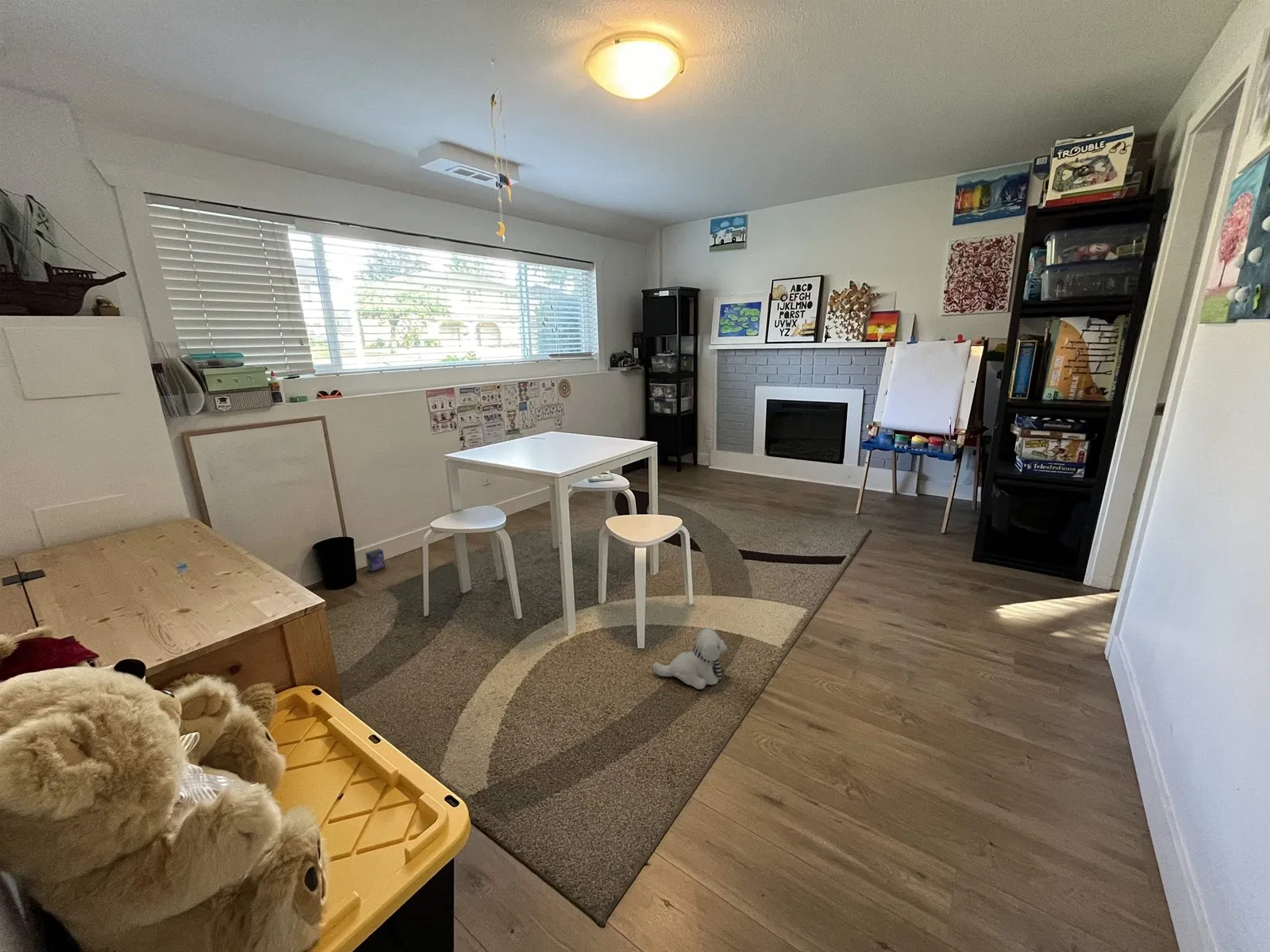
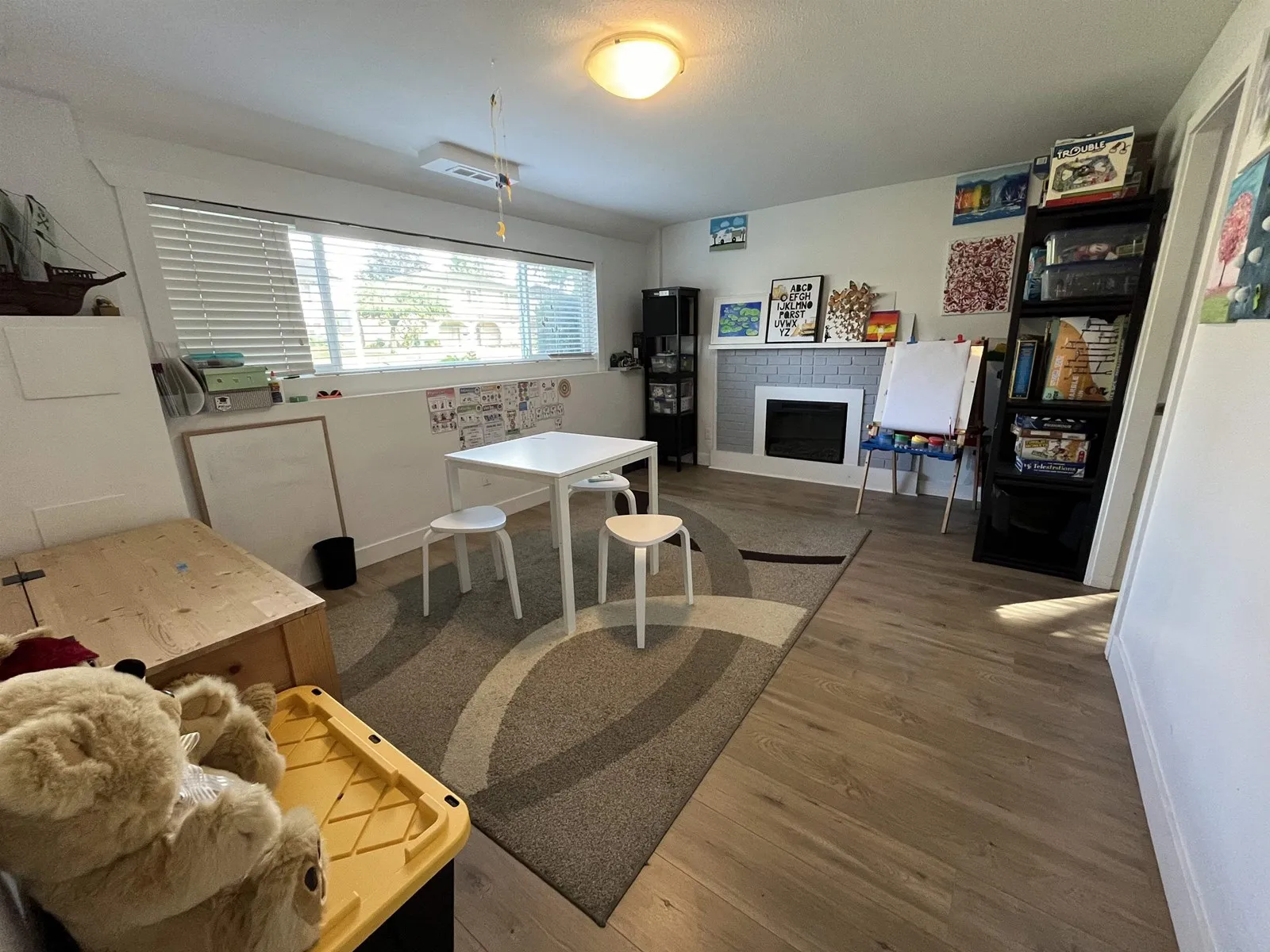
- plush toy [652,628,728,690]
- box [365,548,386,572]
